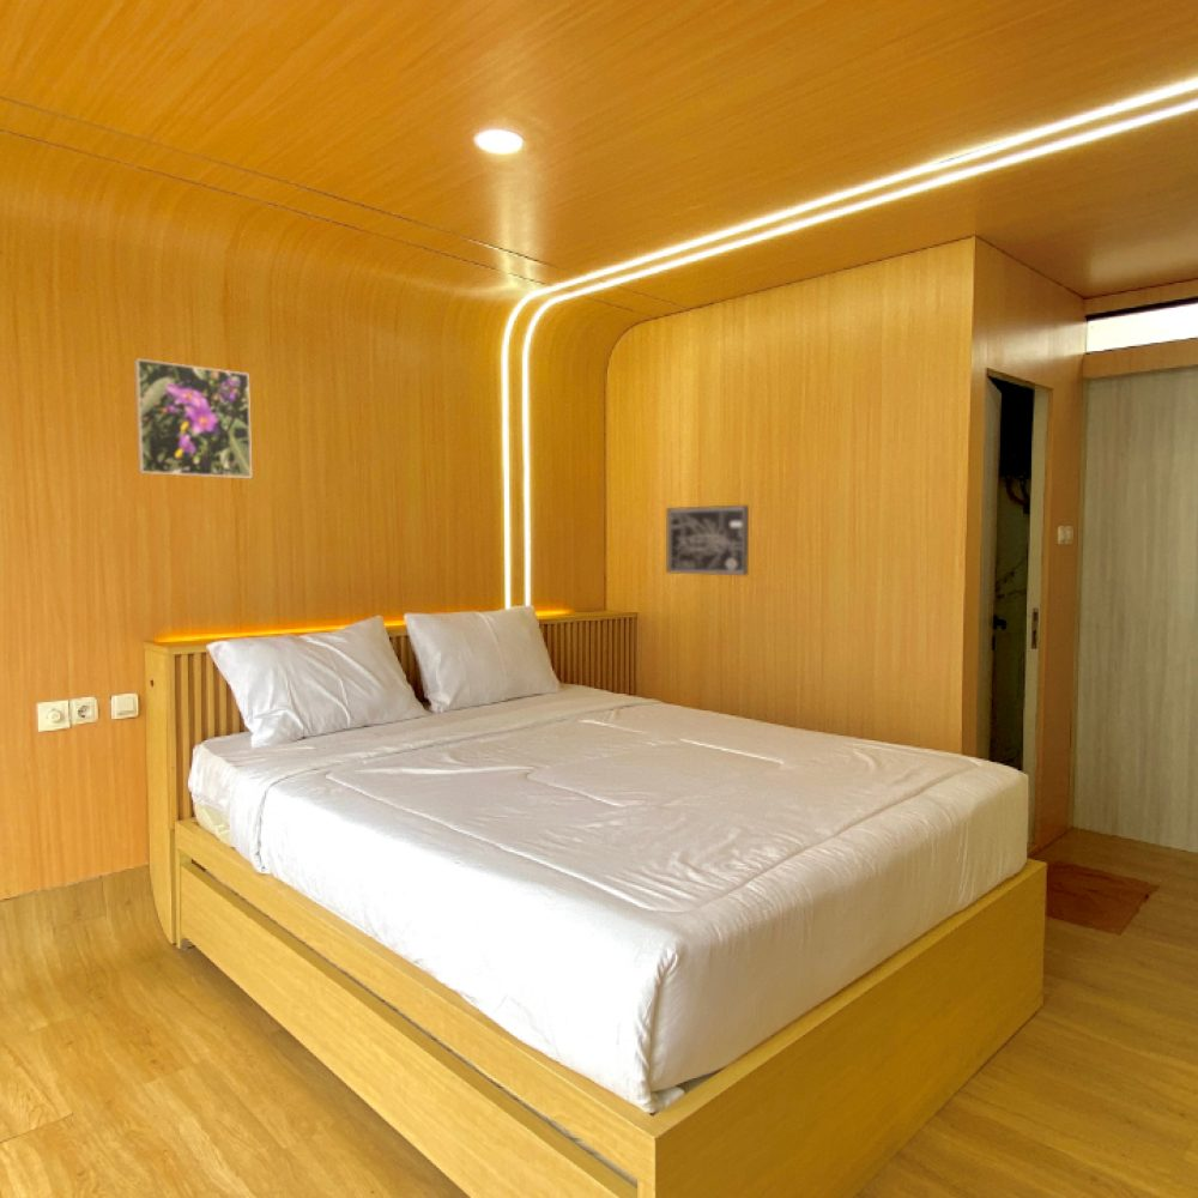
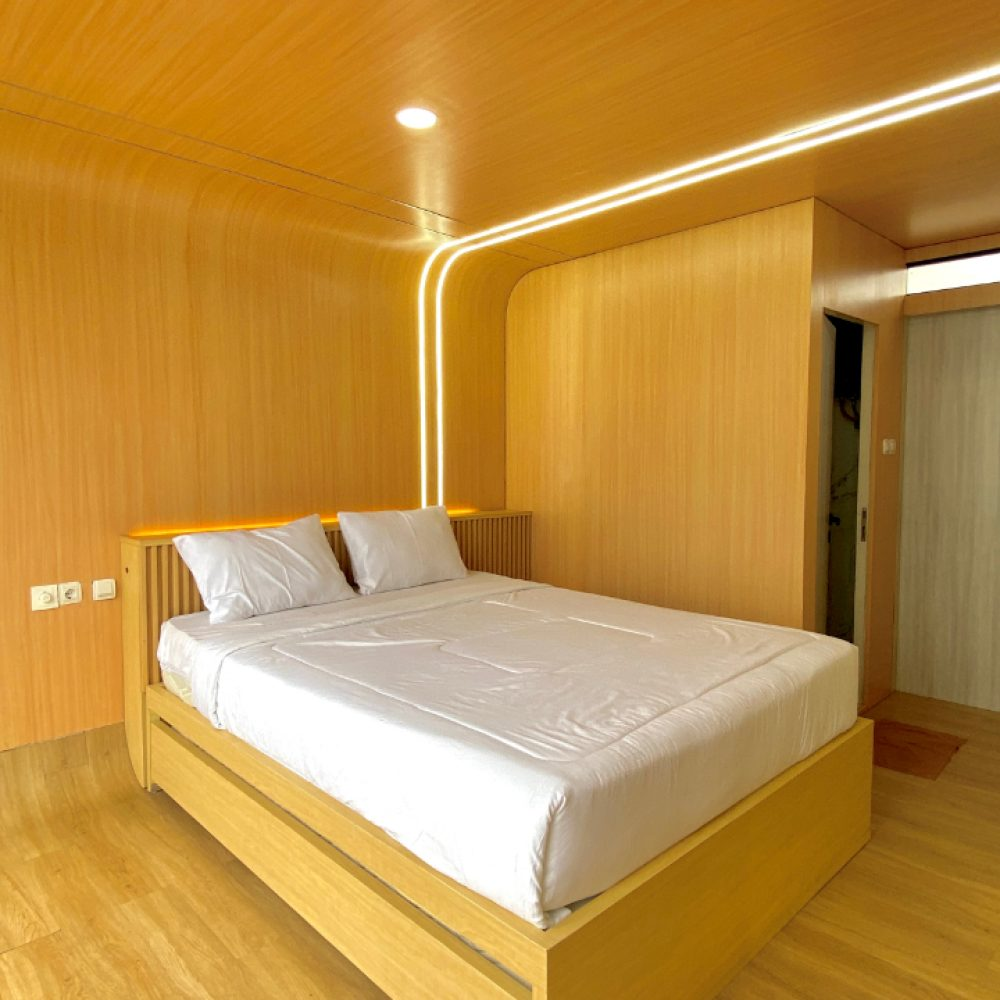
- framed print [133,357,253,479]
- wall art [665,504,750,576]
